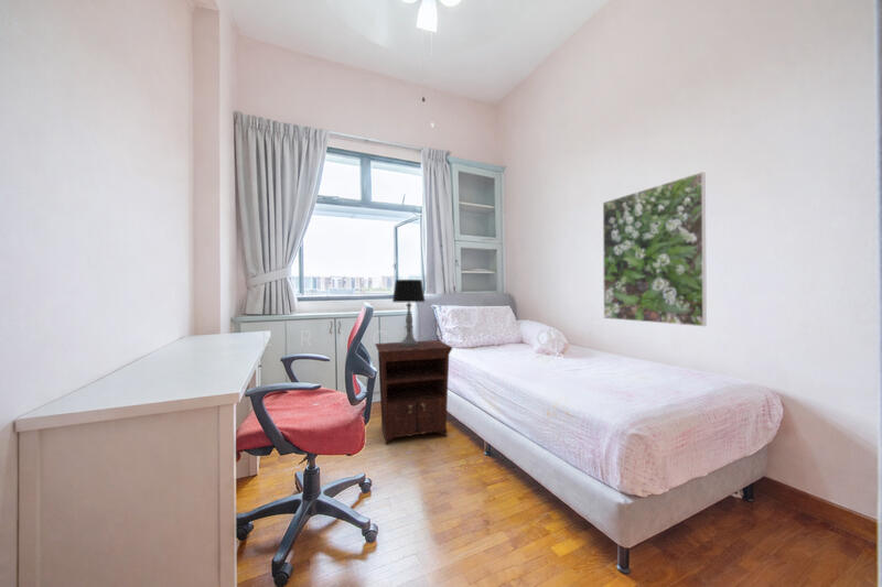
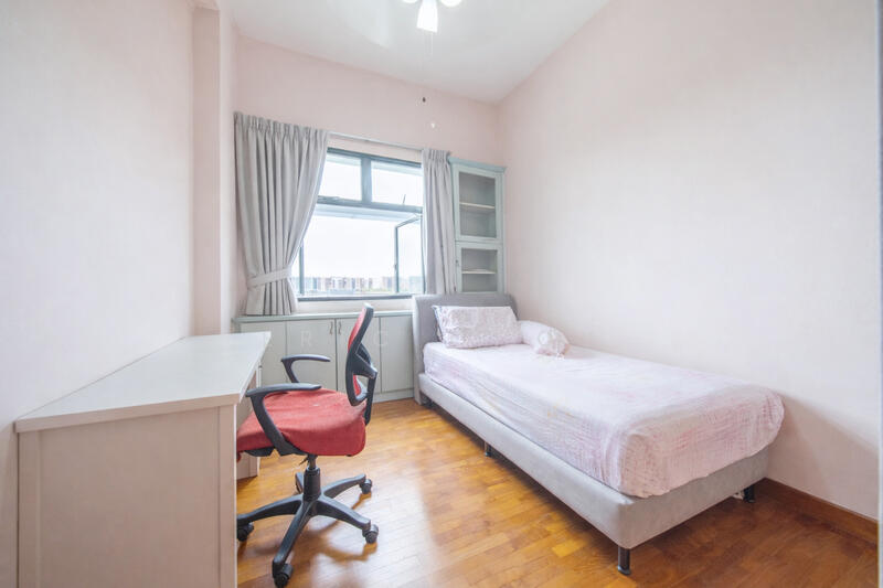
- nightstand [374,339,454,446]
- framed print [602,171,708,327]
- table lamp [391,279,427,346]
